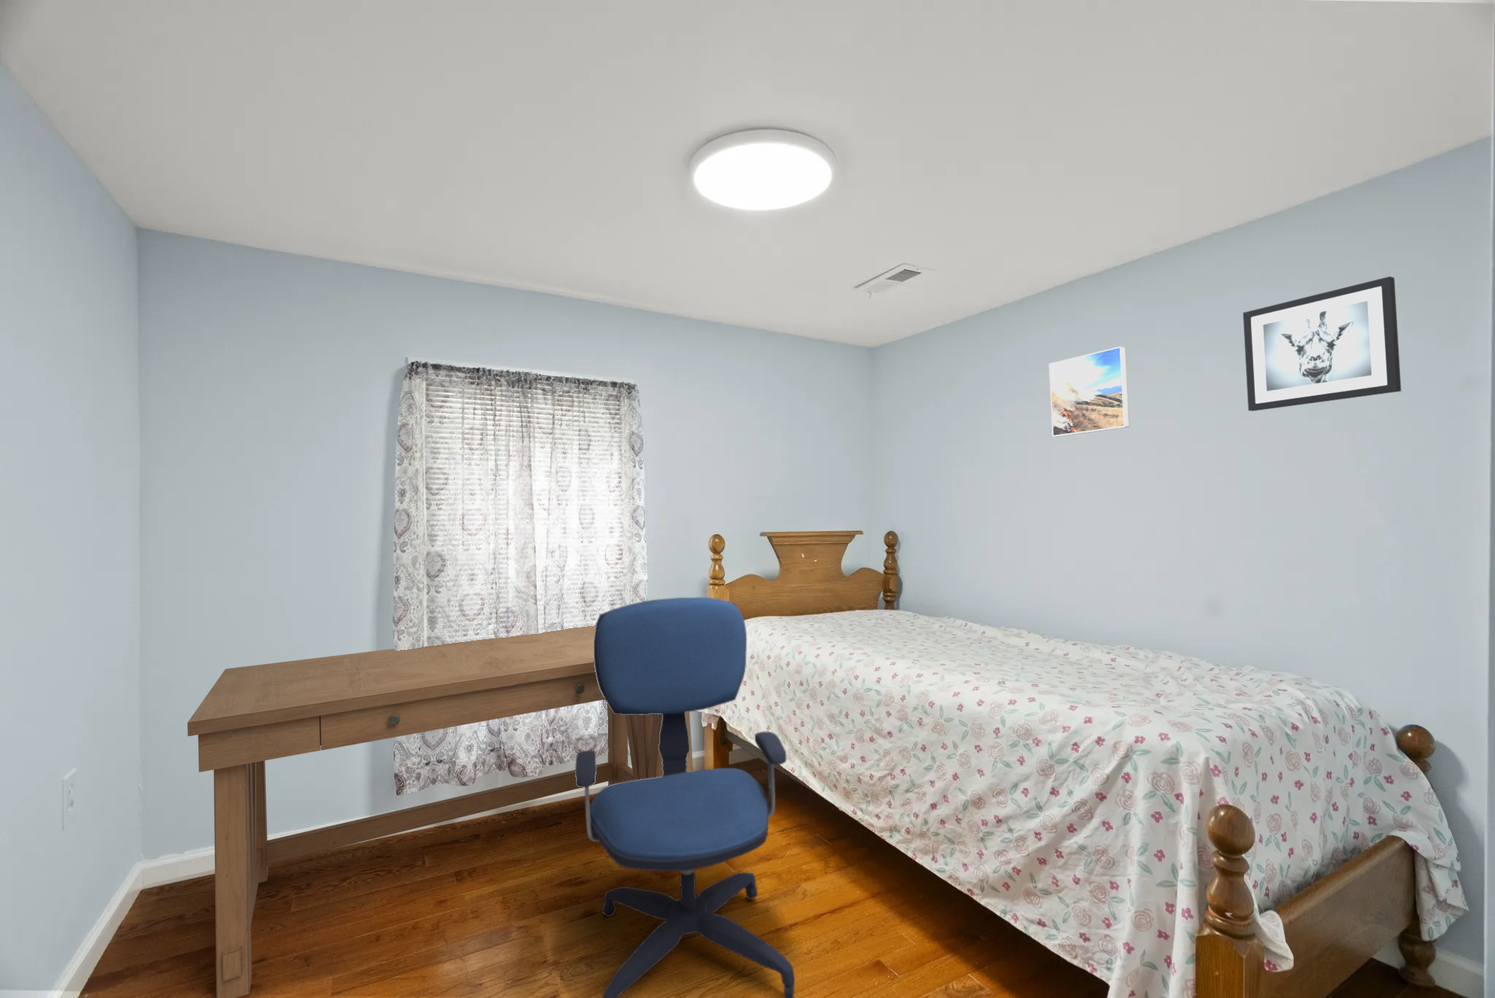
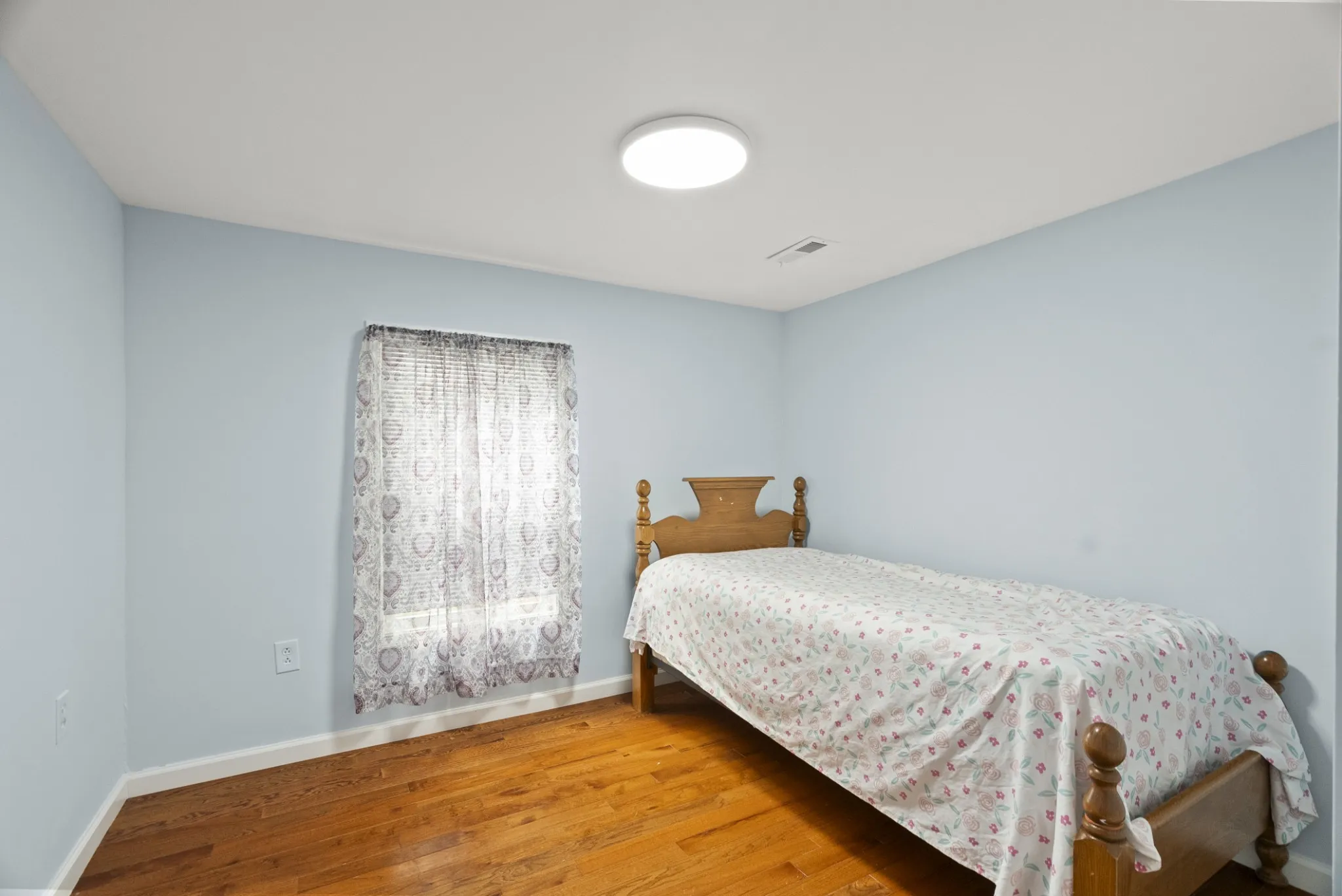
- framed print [1048,345,1130,438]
- desk [187,625,694,998]
- office chair [575,597,795,998]
- wall art [1242,276,1401,411]
